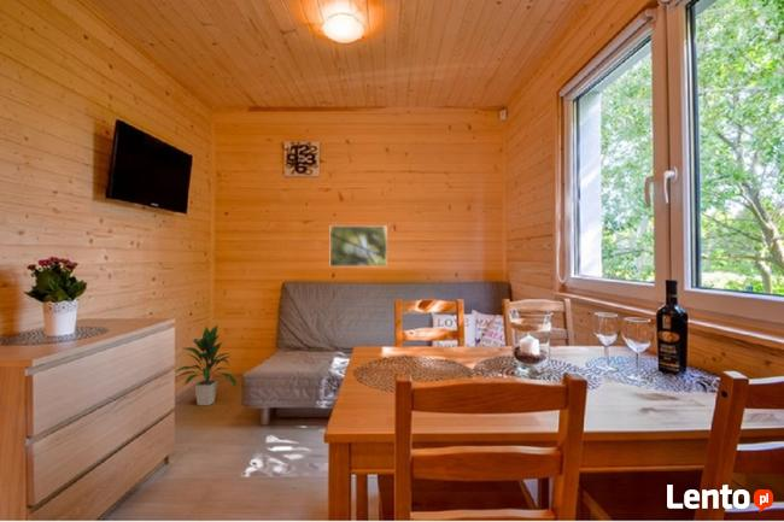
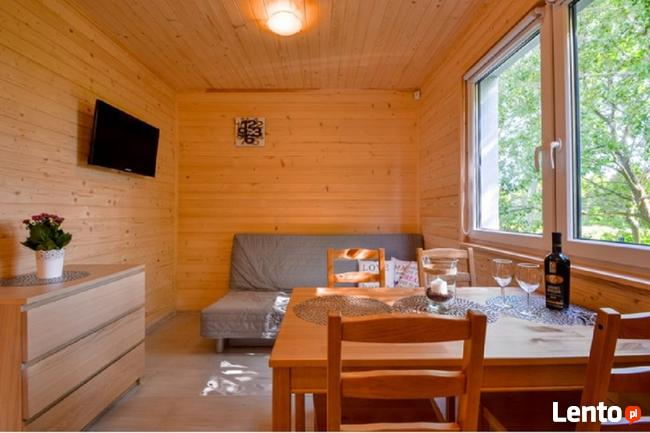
- indoor plant [174,324,239,406]
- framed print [329,224,388,268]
